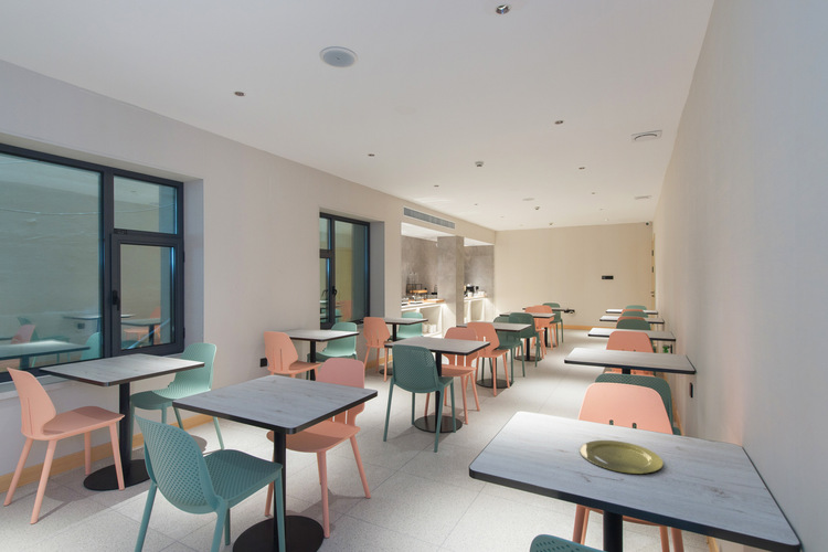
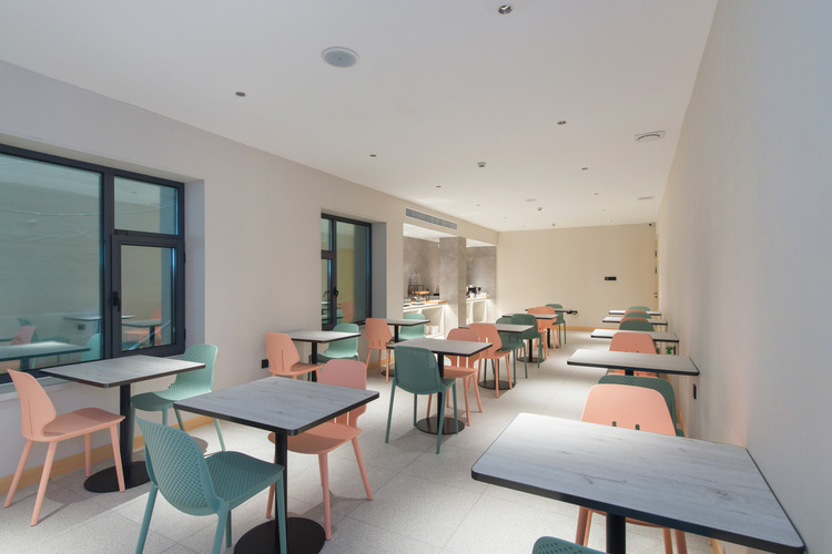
- plate [578,439,665,475]
